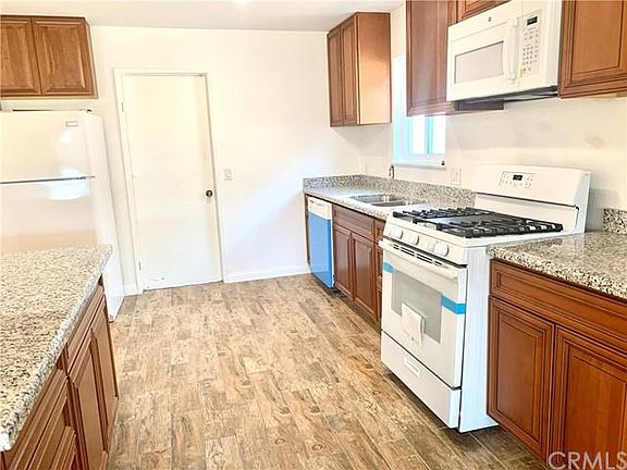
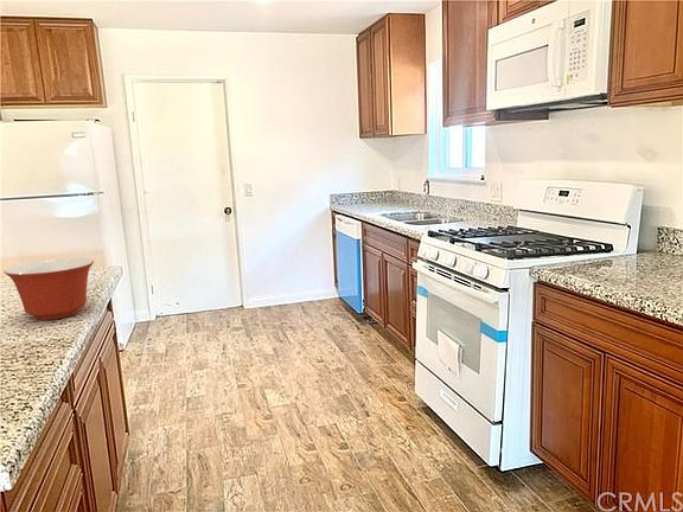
+ mixing bowl [4,257,95,321]
